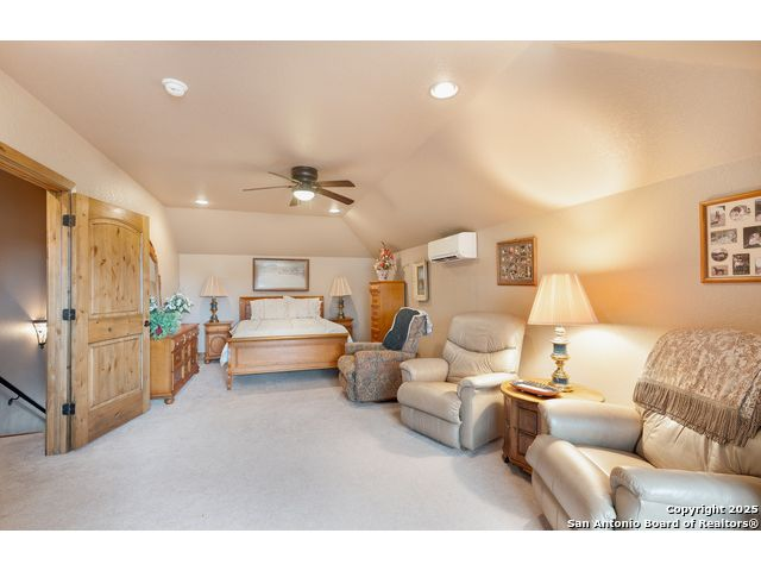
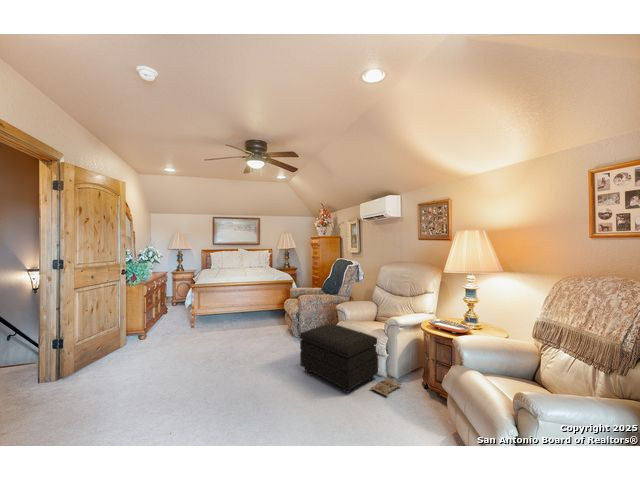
+ footstool [299,323,379,394]
+ bag [370,377,403,397]
